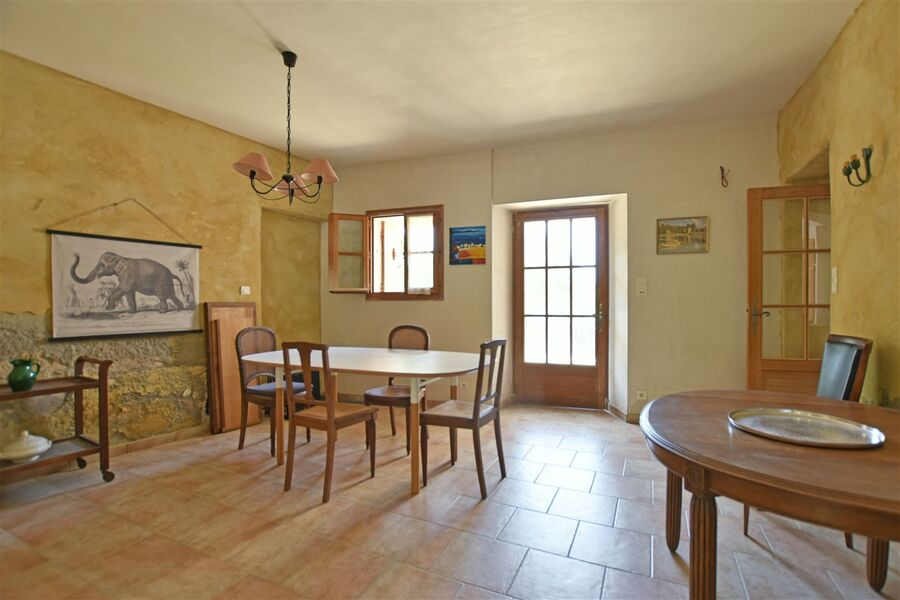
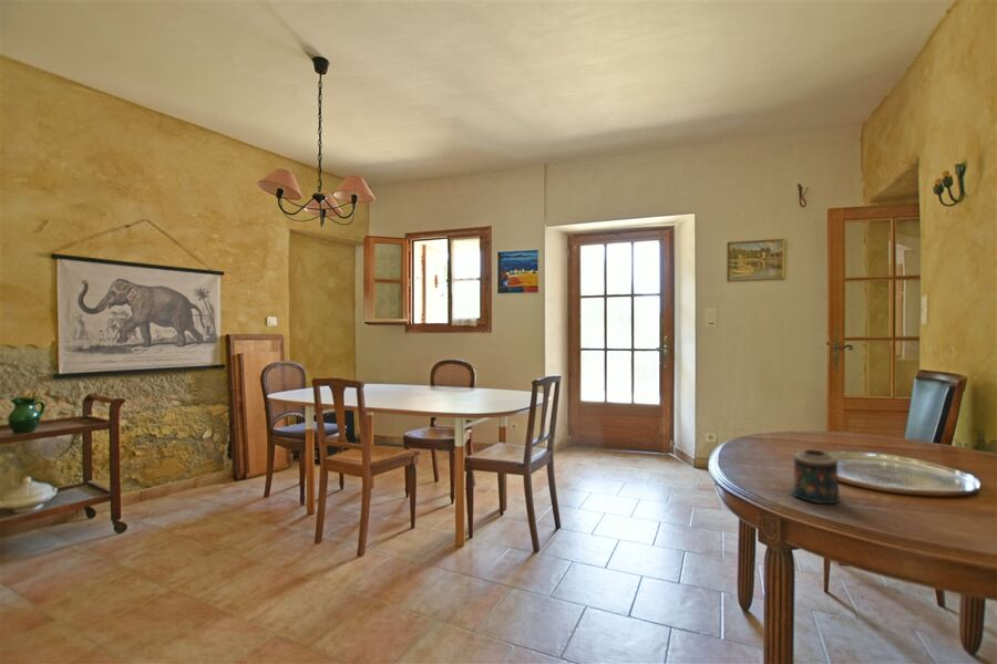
+ candle [789,448,841,505]
